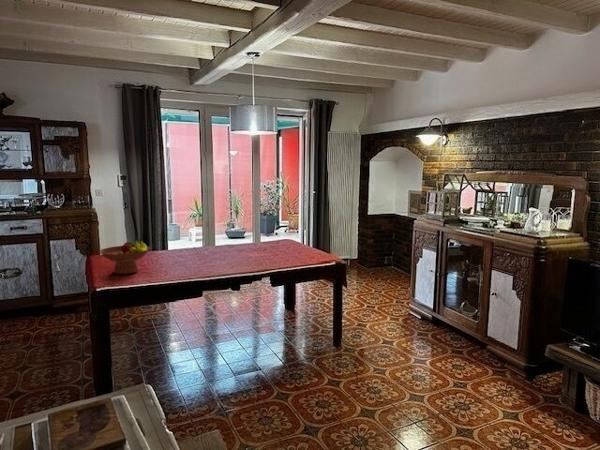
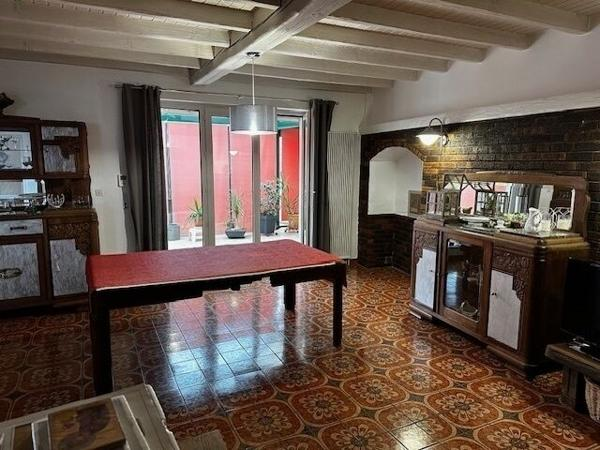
- fruit bowl [98,237,151,275]
